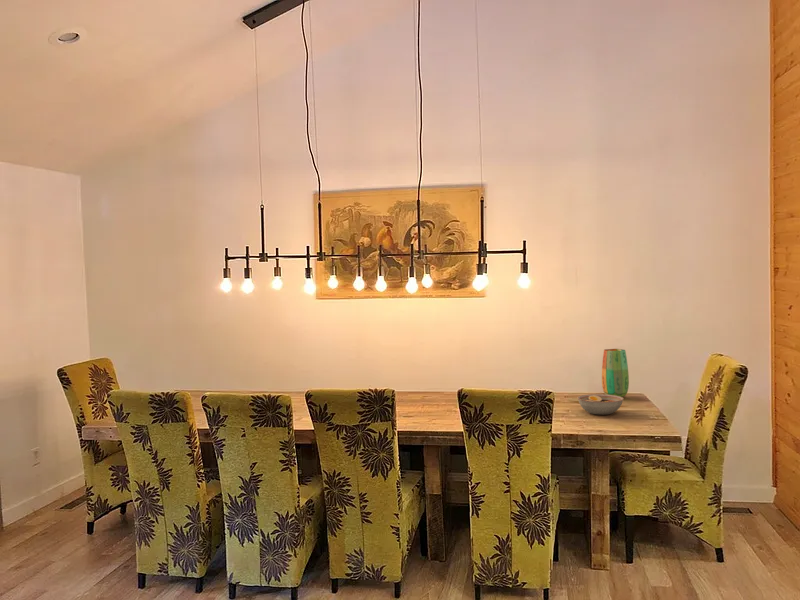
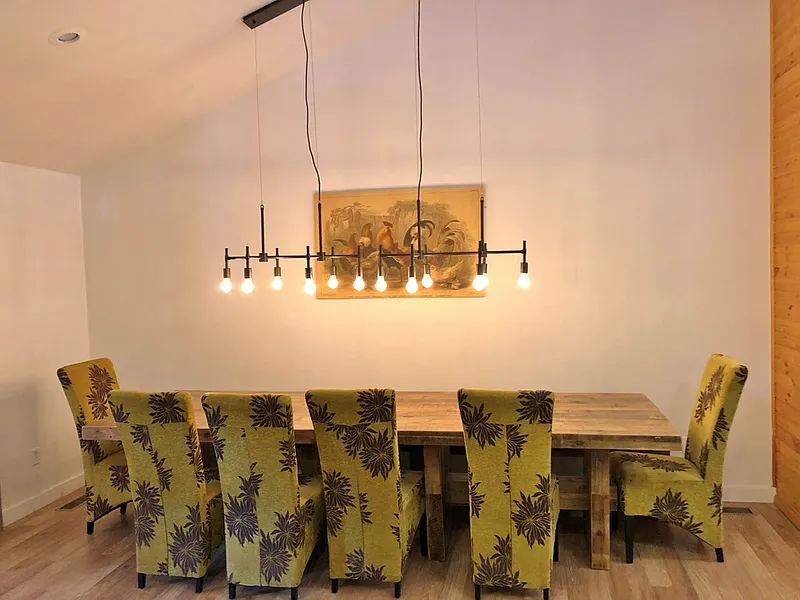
- bowl [576,393,625,416]
- vase [601,348,630,398]
